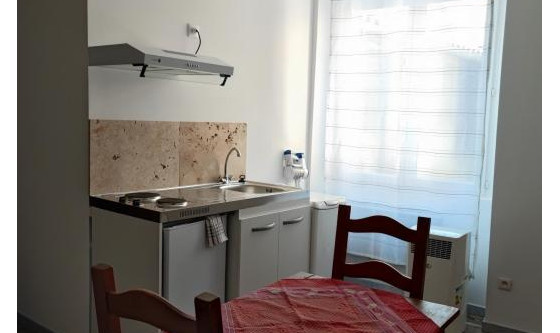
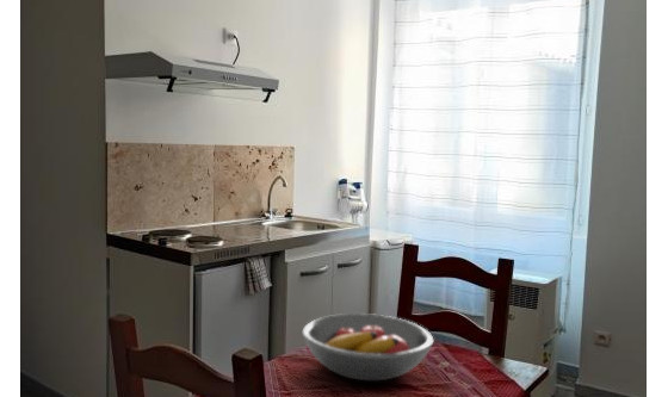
+ fruit bowl [301,312,435,382]
